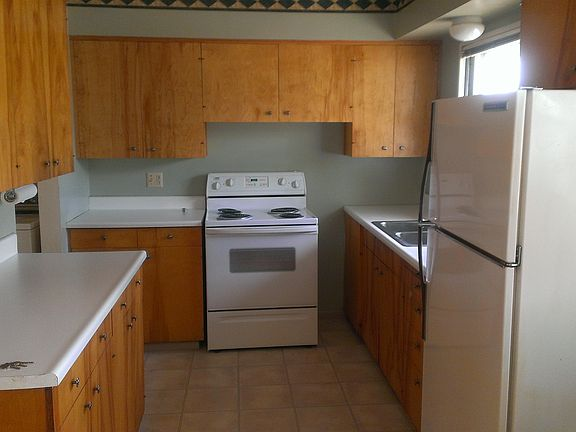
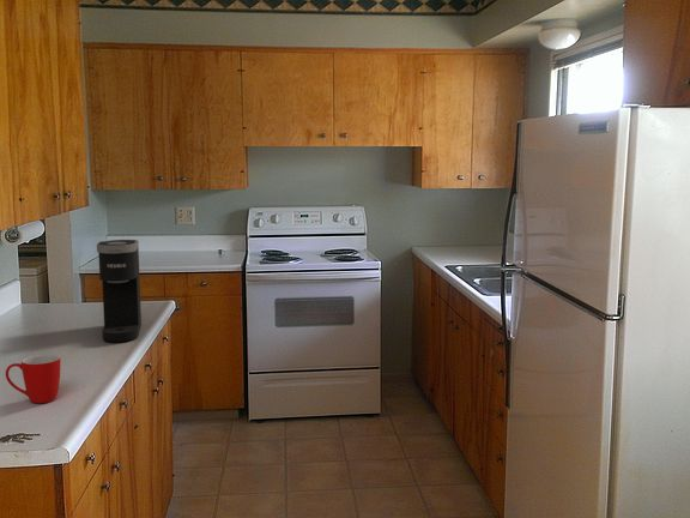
+ coffee maker [96,239,143,343]
+ mug [5,354,61,404]
